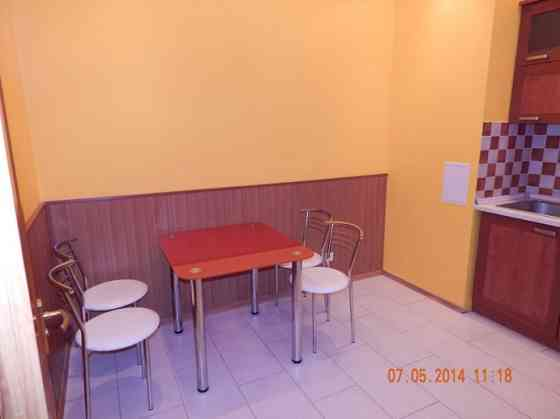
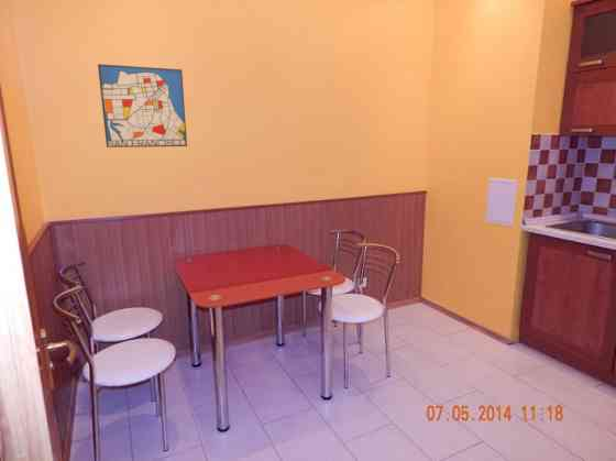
+ wall art [97,63,188,149]
